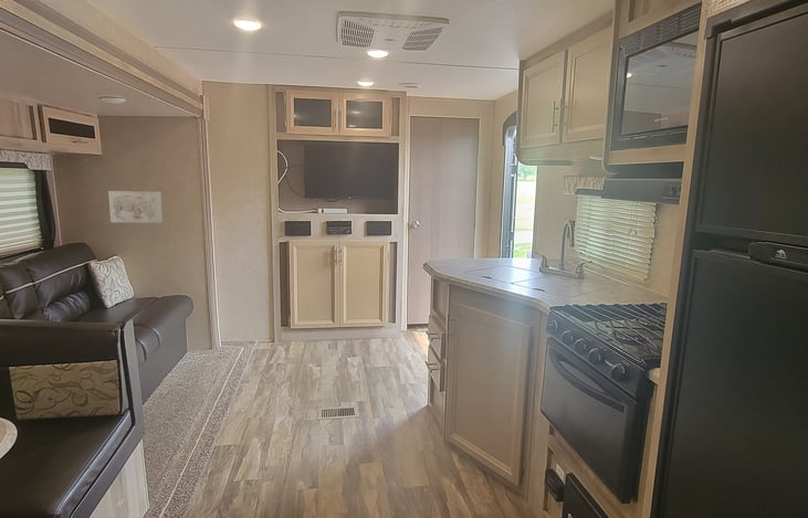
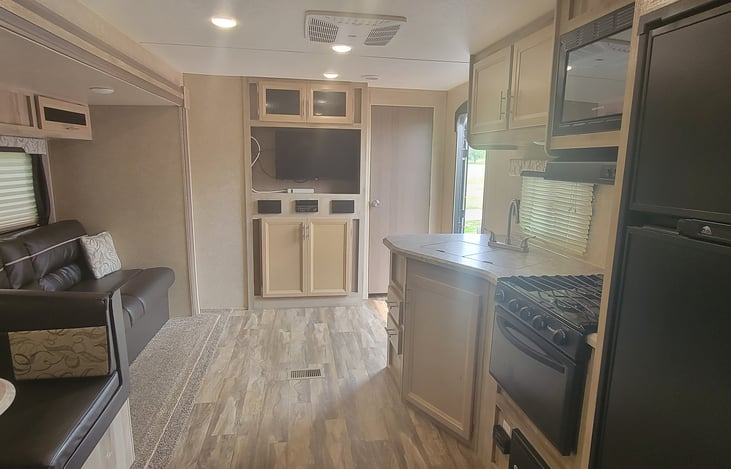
- wall art [107,190,164,224]
